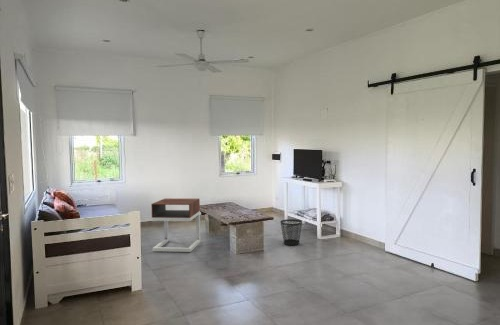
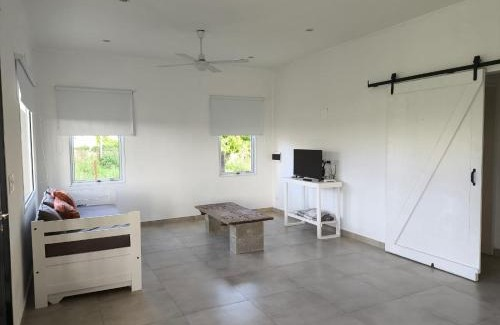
- nightstand [150,198,201,253]
- wastebasket [279,218,303,246]
